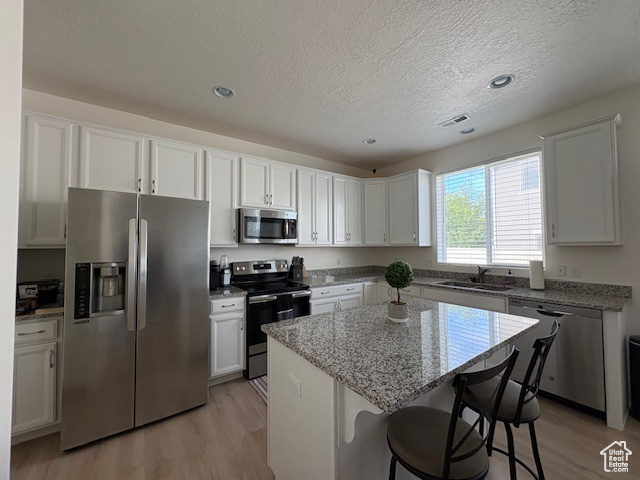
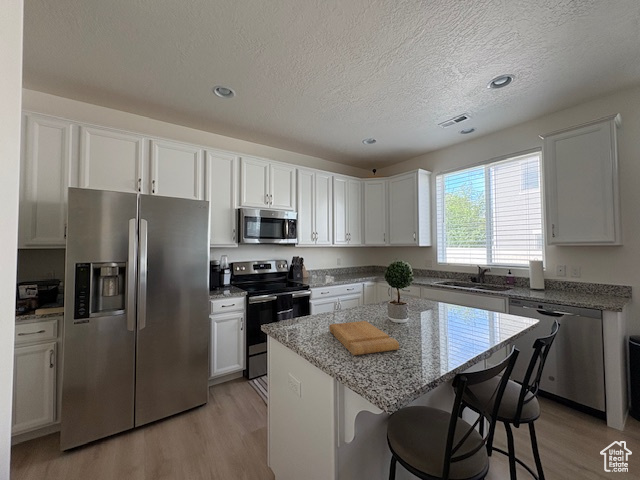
+ cutting board [328,320,400,356]
